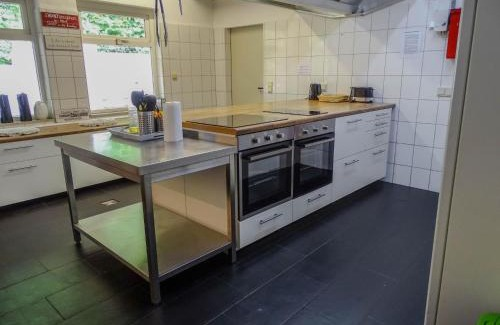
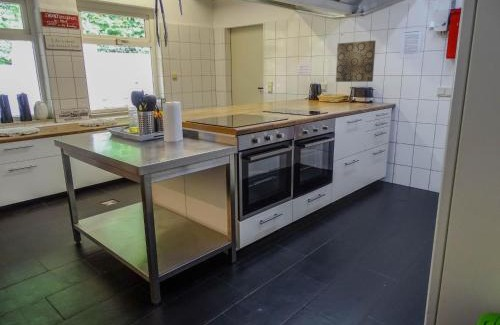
+ wall art [335,40,377,83]
